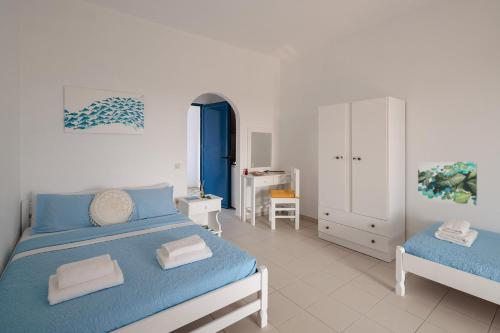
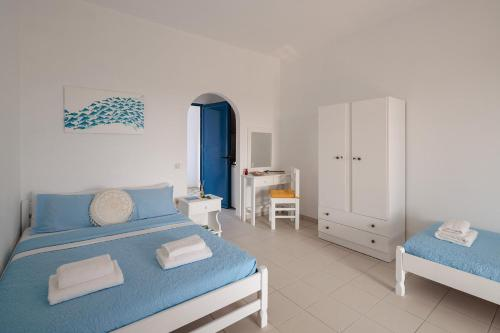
- wall art [417,161,478,207]
